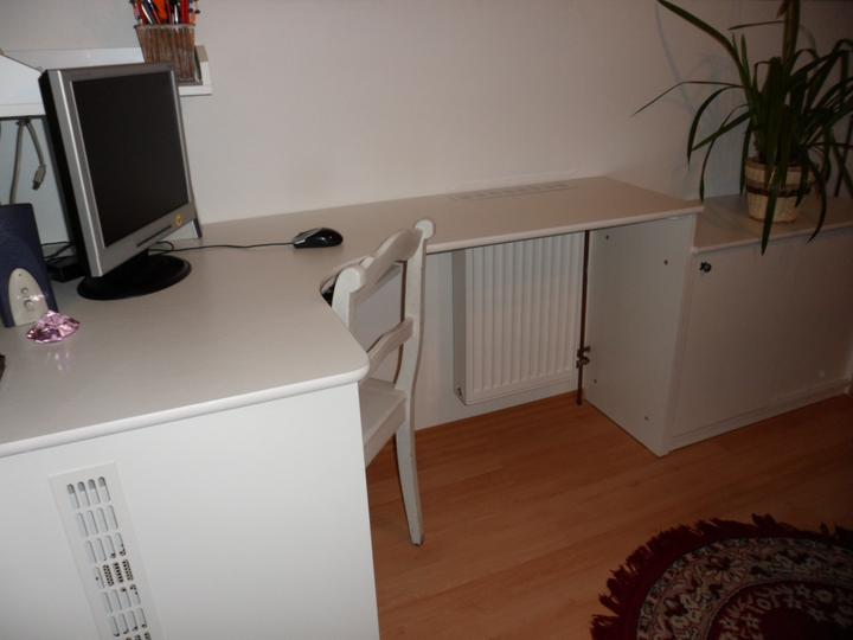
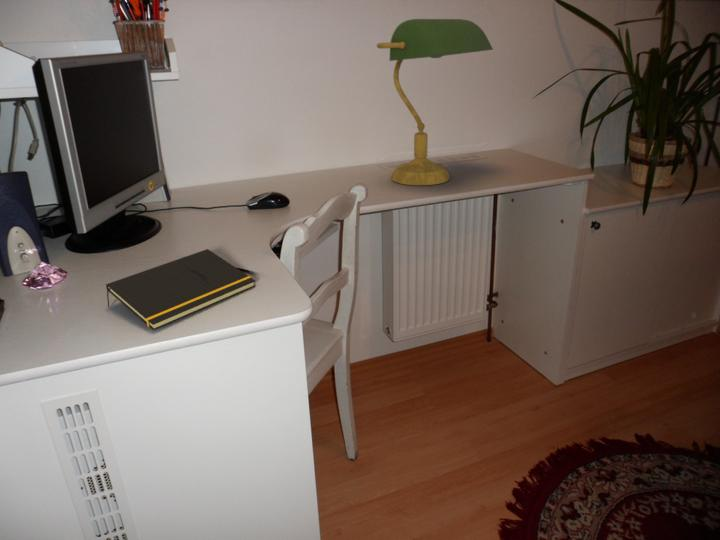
+ notepad [105,248,256,331]
+ desk lamp [376,18,494,186]
